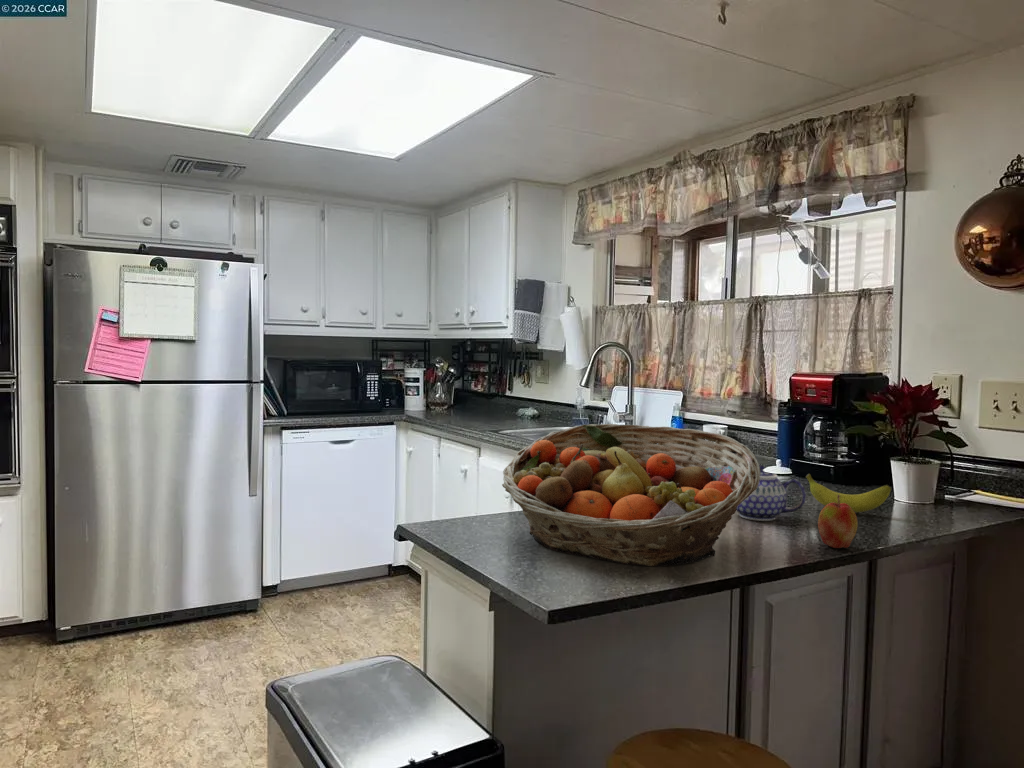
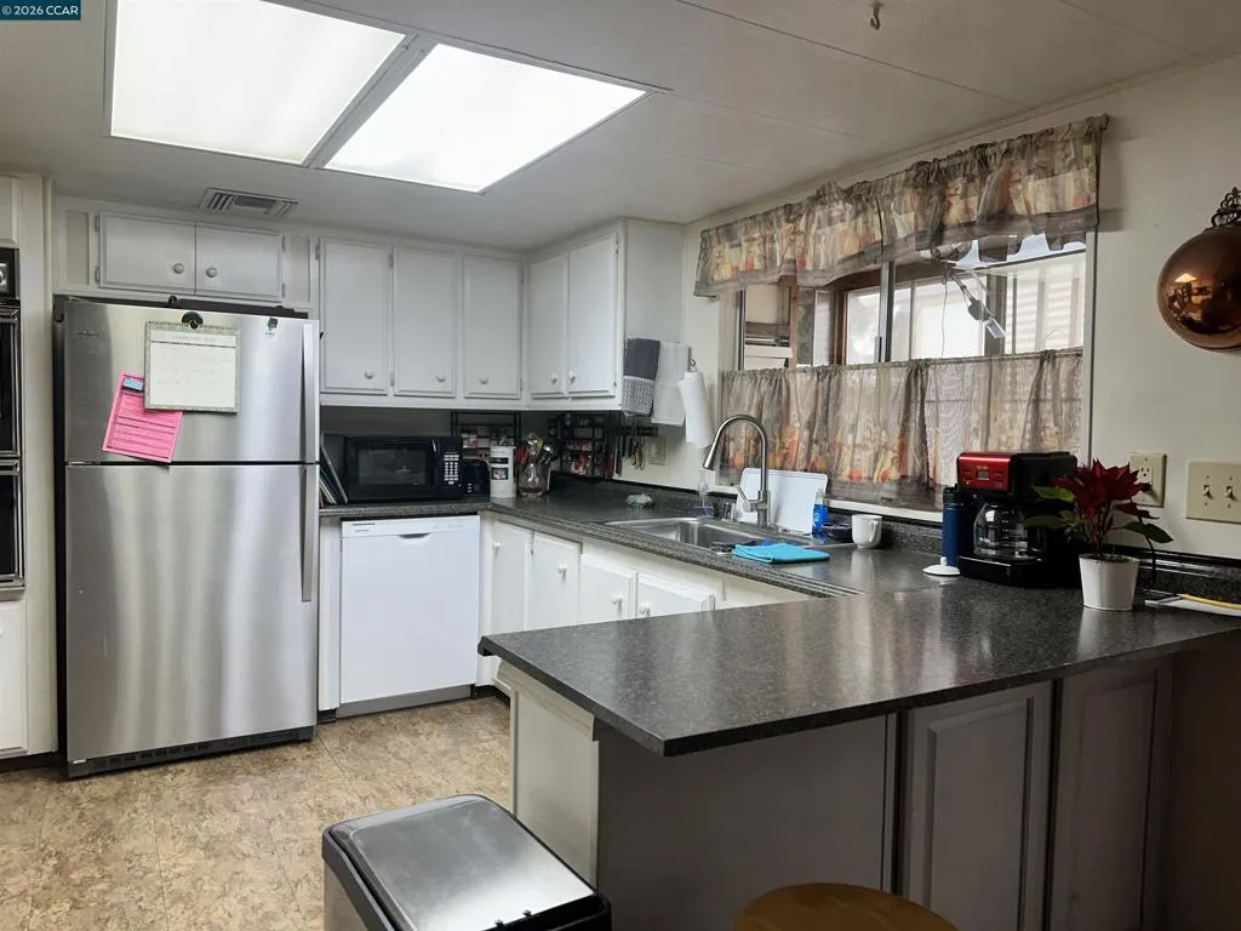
- teapot [736,464,807,522]
- apple [817,495,859,549]
- banana [805,473,892,513]
- fruit basket [501,423,760,567]
